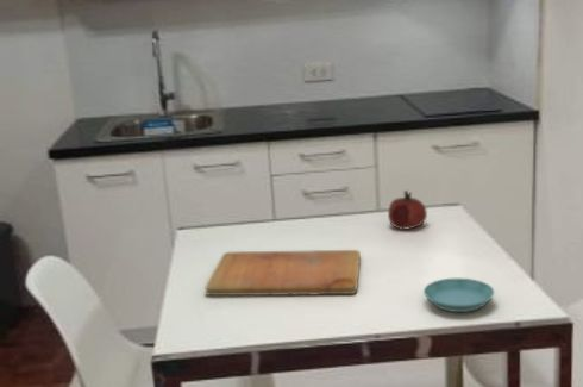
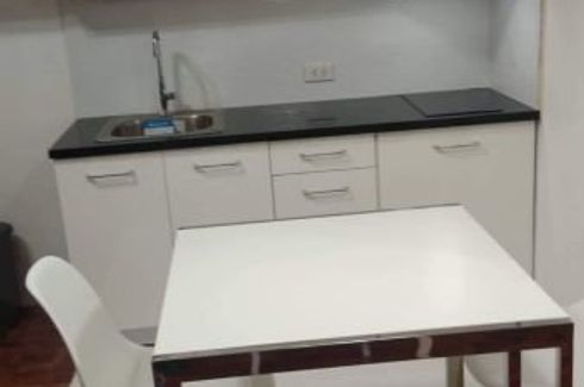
- fruit [387,189,428,231]
- cutting board [205,249,362,297]
- saucer [422,276,495,313]
